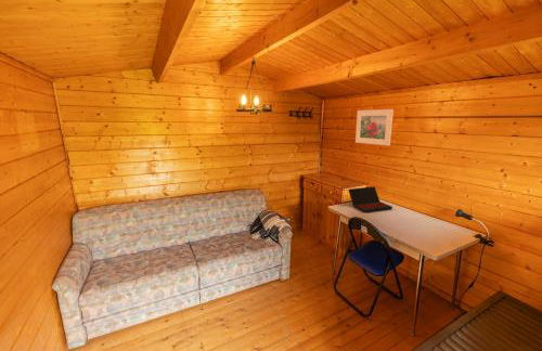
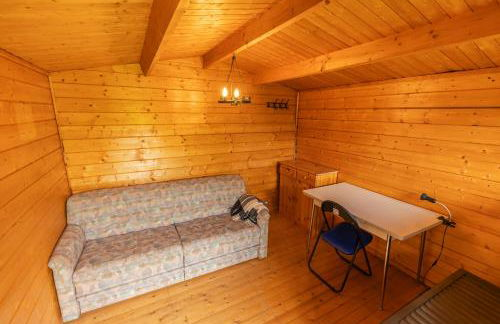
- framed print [354,108,395,146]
- laptop [347,185,393,213]
